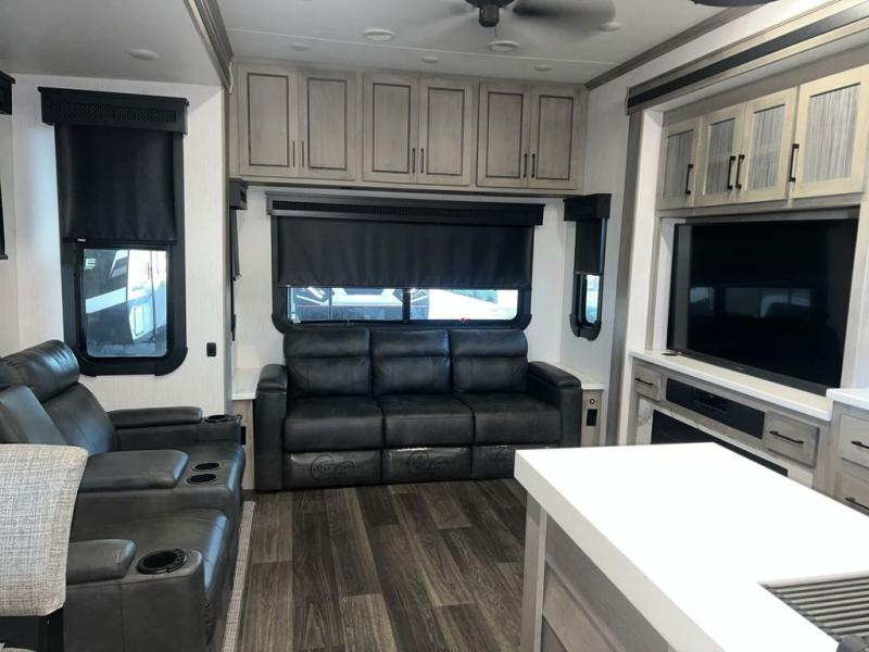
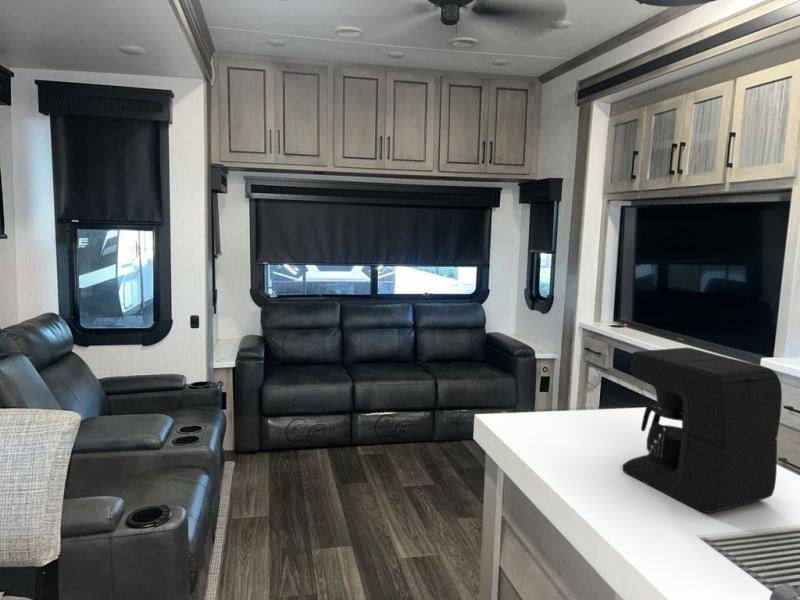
+ coffee maker [622,346,783,514]
